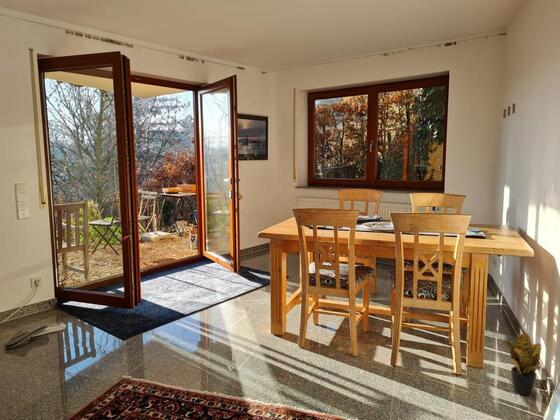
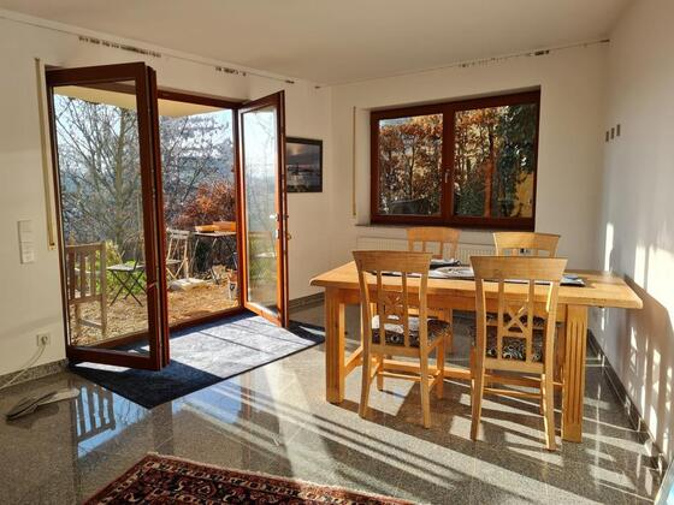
- potted plant [499,332,542,397]
